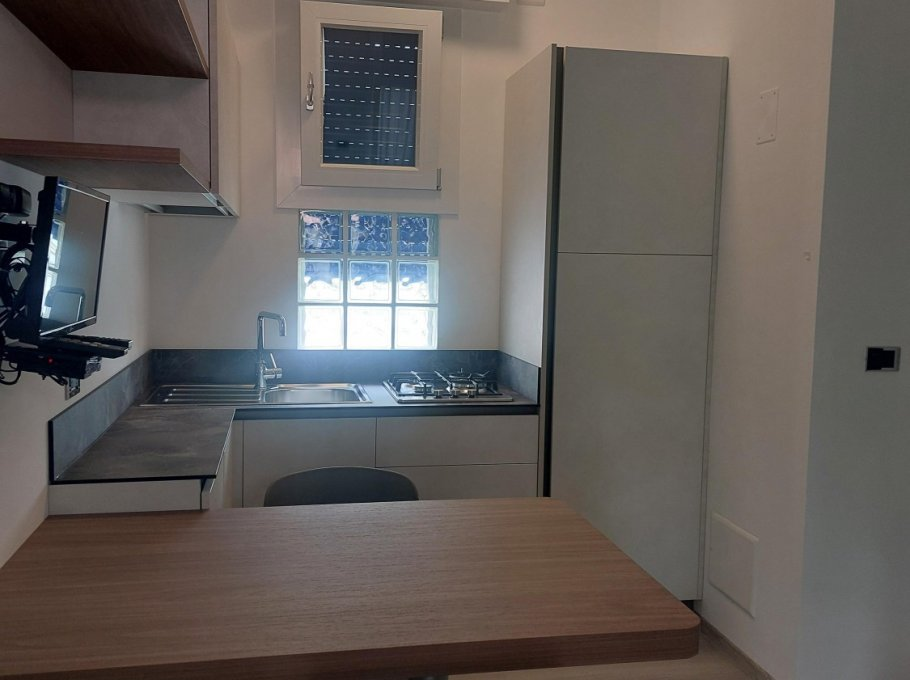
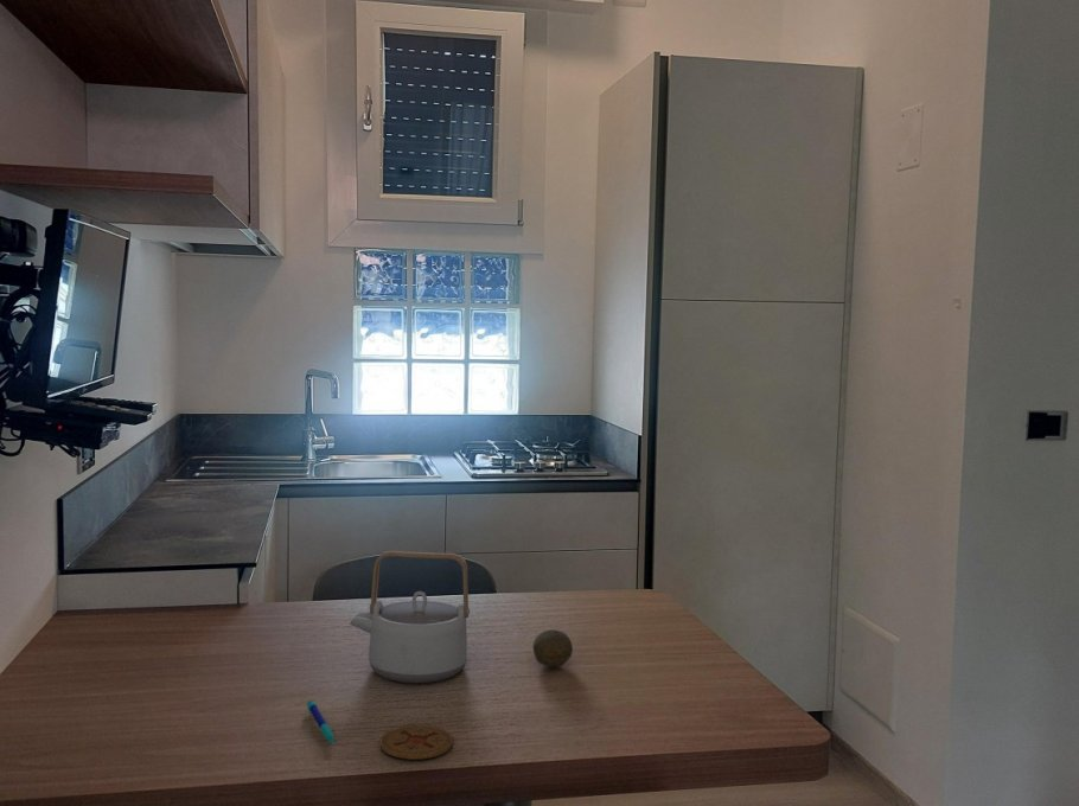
+ fruit [532,628,574,669]
+ coaster [379,724,454,761]
+ pen [306,699,336,746]
+ teapot [349,550,471,684]
